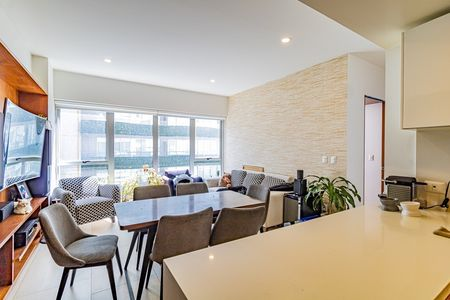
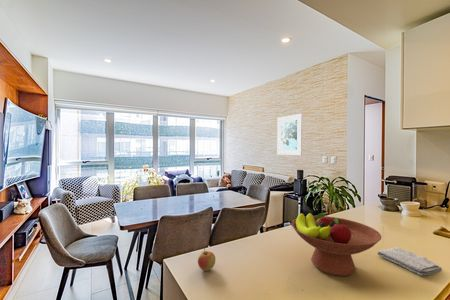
+ washcloth [376,247,443,277]
+ apple [197,247,216,272]
+ fruit bowl [290,212,382,277]
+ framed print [276,113,303,156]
